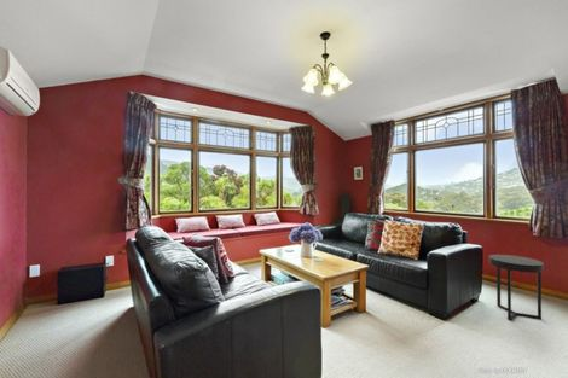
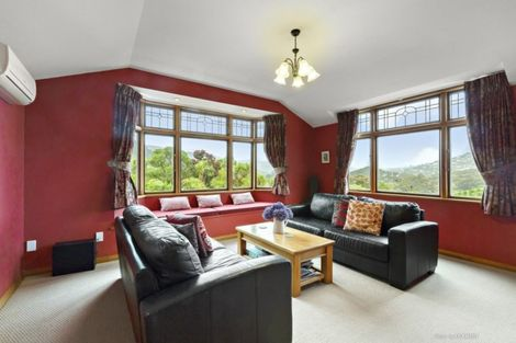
- side table [488,254,545,321]
